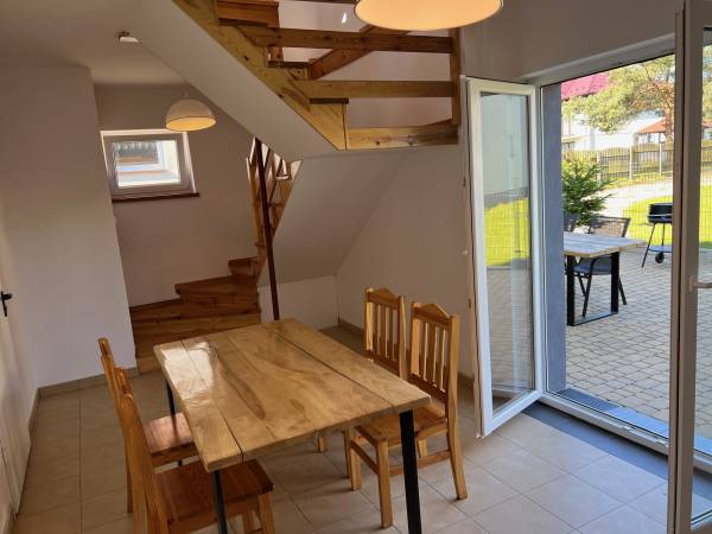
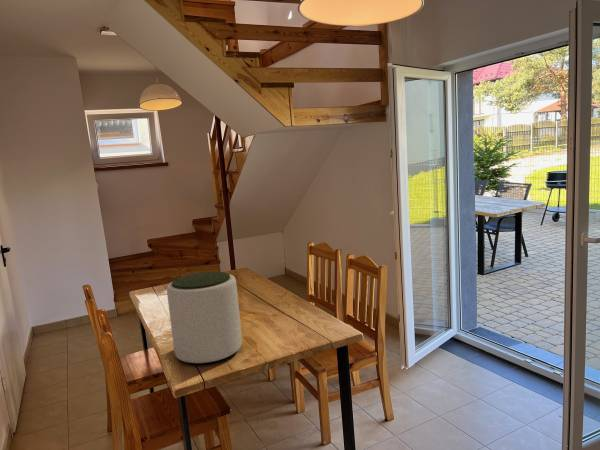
+ plant pot [166,270,243,365]
